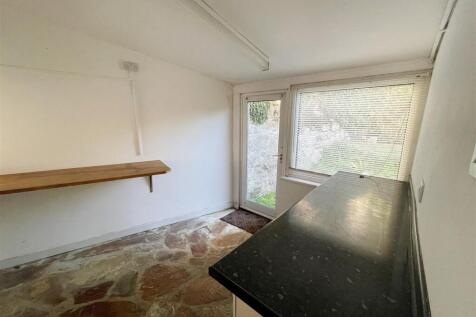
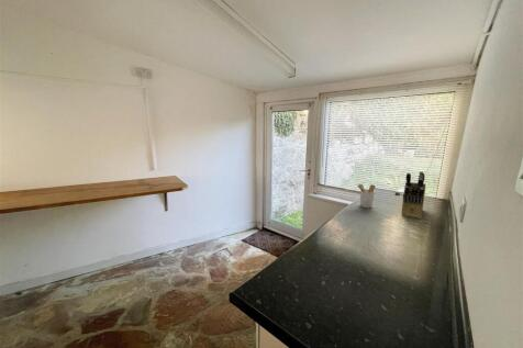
+ knife block [401,170,426,220]
+ utensil holder [356,183,376,209]
